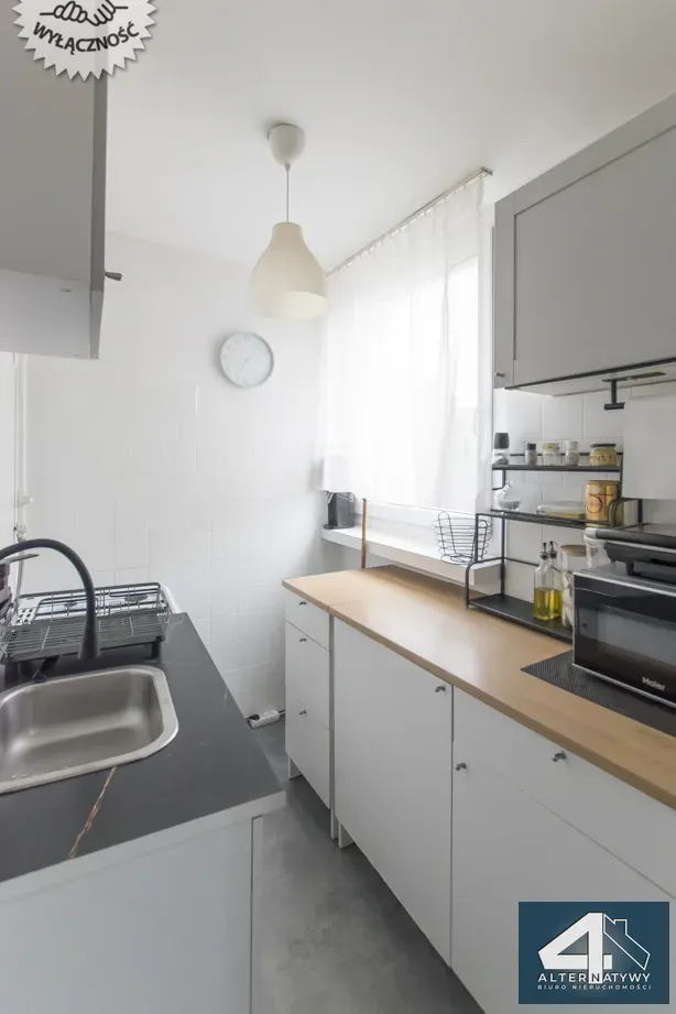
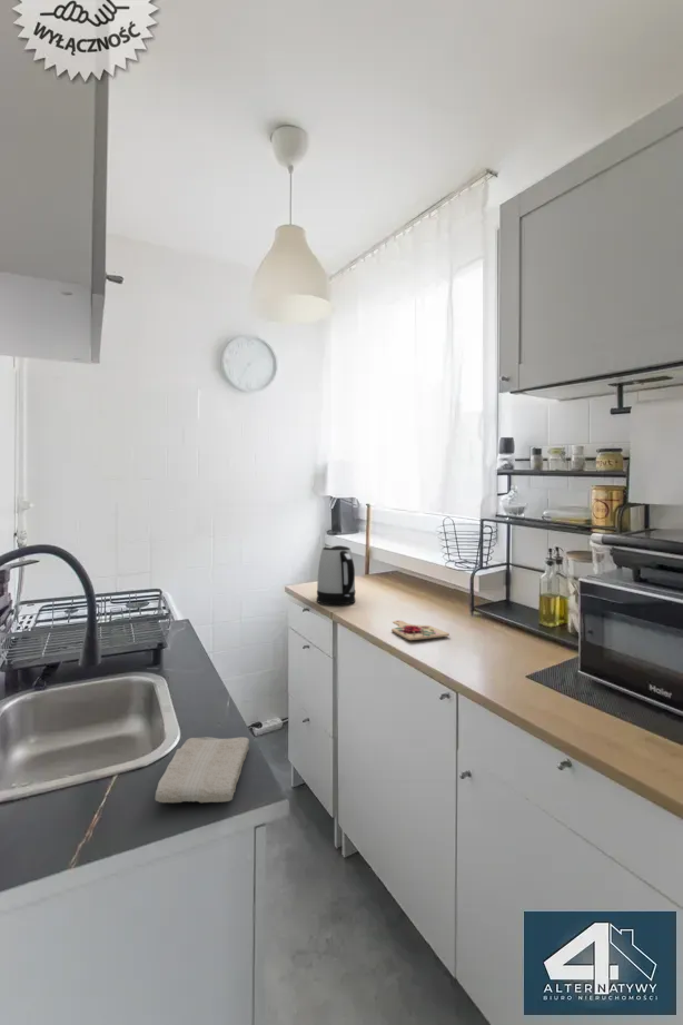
+ cutting board [390,620,451,641]
+ washcloth [154,736,250,804]
+ kettle [316,544,356,605]
